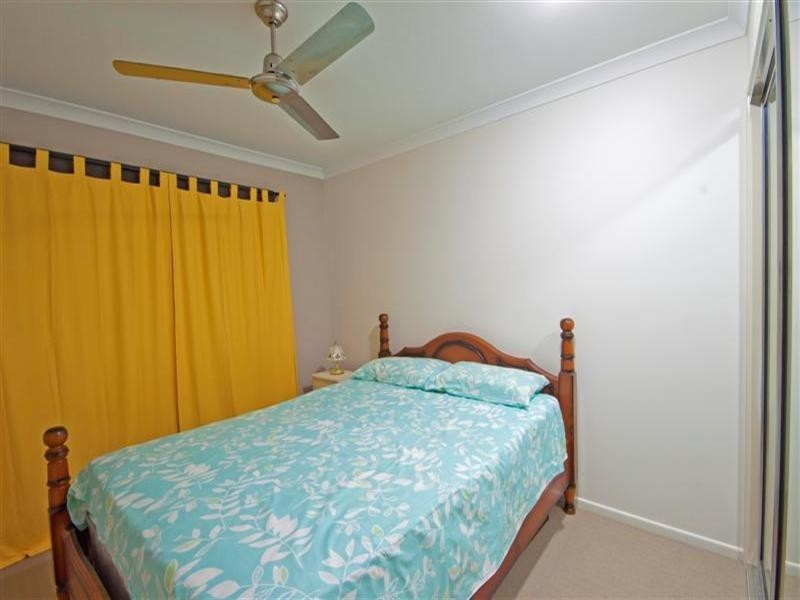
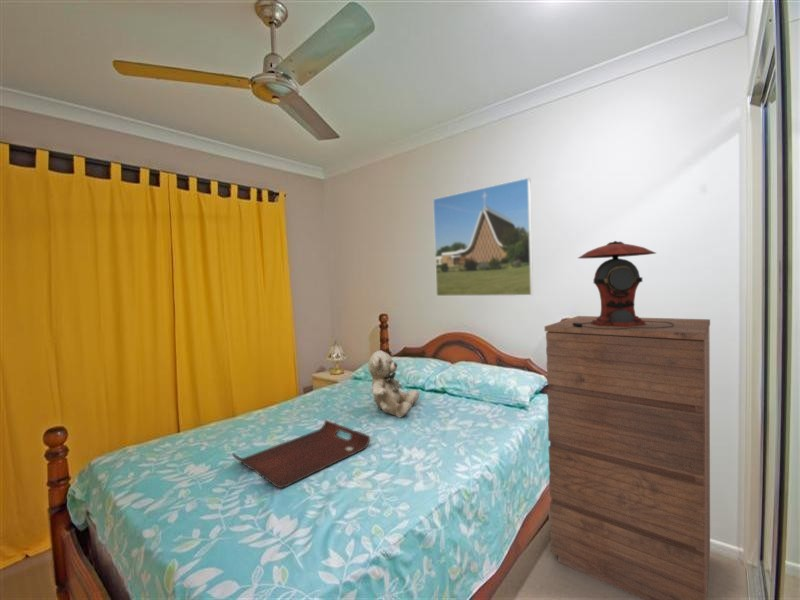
+ table lamp [573,240,674,329]
+ teddy bear [368,349,421,419]
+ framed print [432,177,534,297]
+ serving tray [231,419,371,489]
+ dresser [544,315,711,600]
